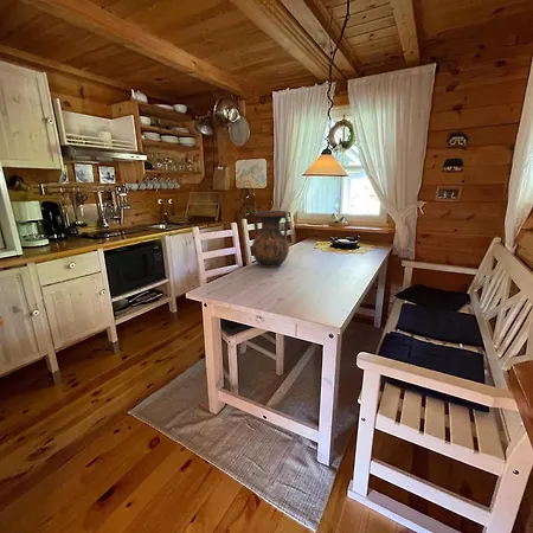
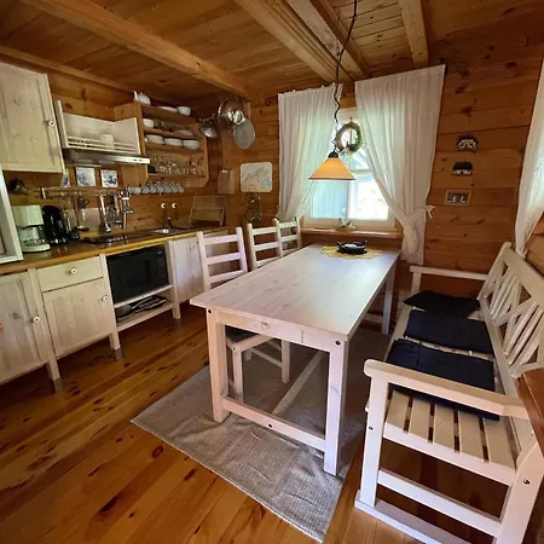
- vase [251,210,290,269]
